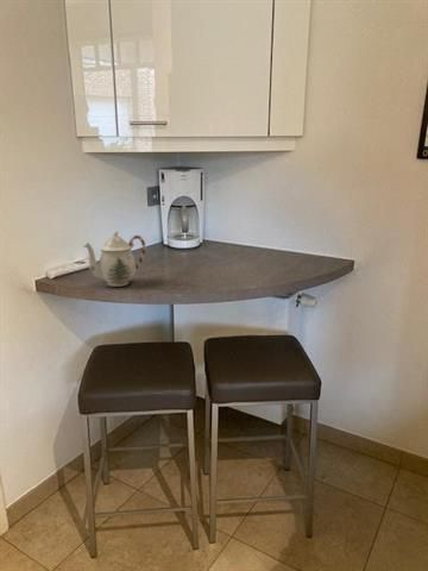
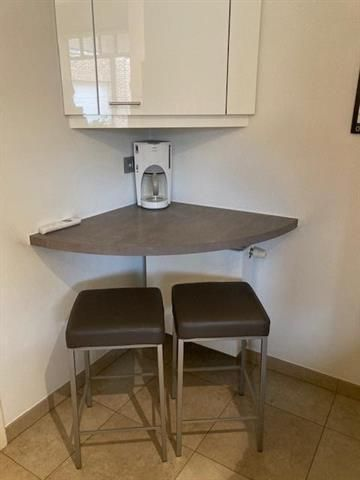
- teapot [82,230,146,288]
